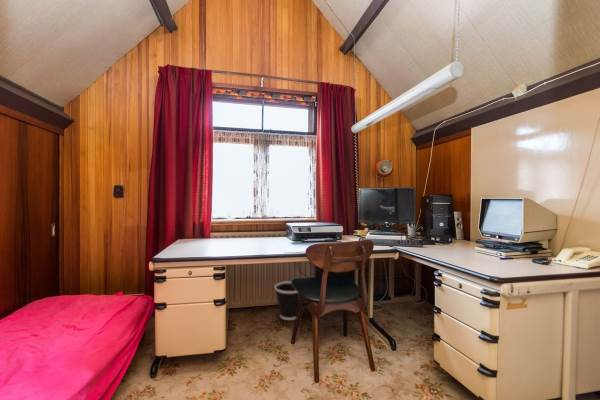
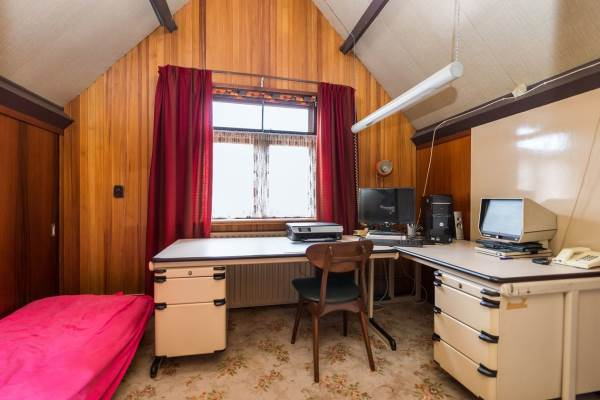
- wastebasket [274,280,300,321]
